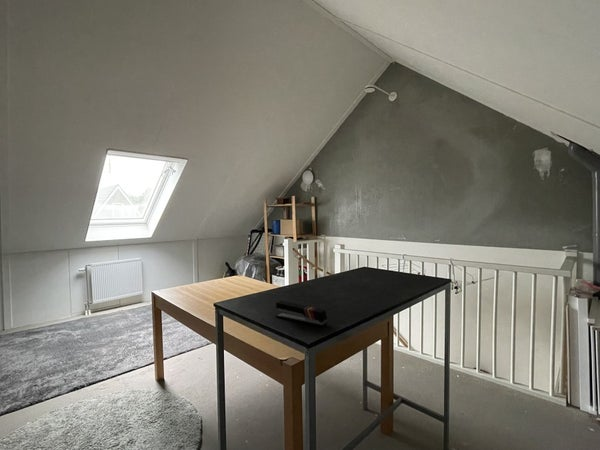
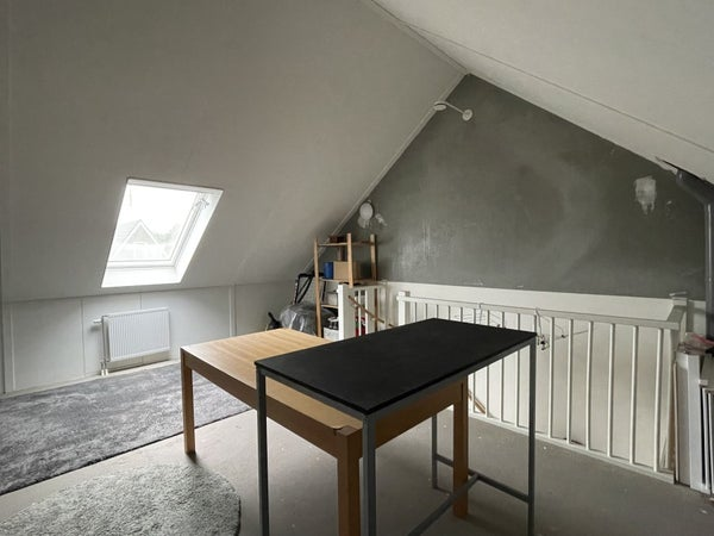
- stapler [275,300,328,328]
